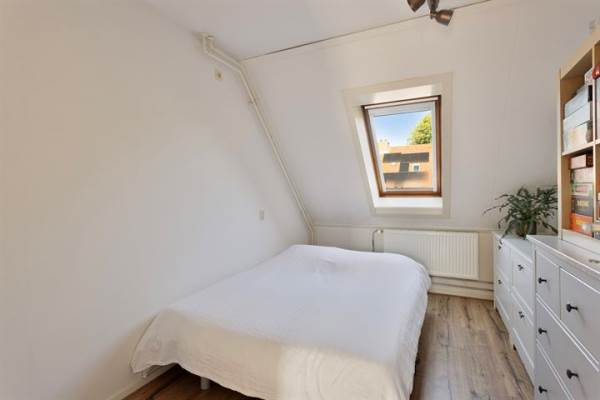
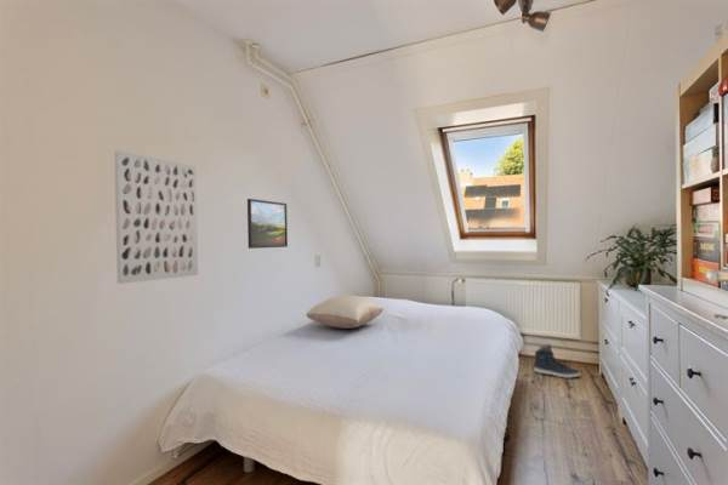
+ pillow [305,295,385,330]
+ wall art [113,149,199,285]
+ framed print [246,198,289,250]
+ sneaker [533,343,581,380]
